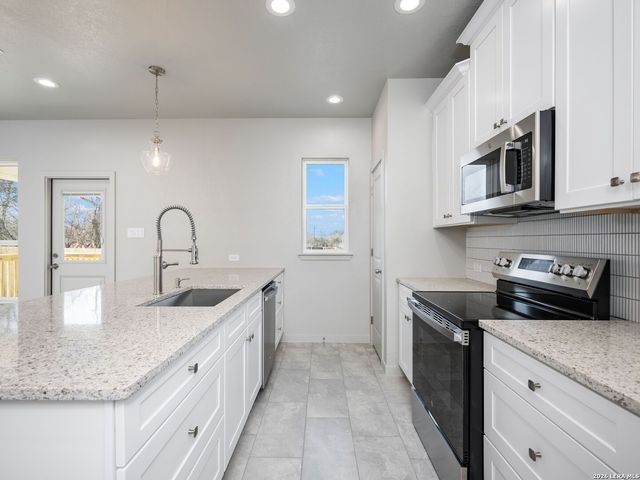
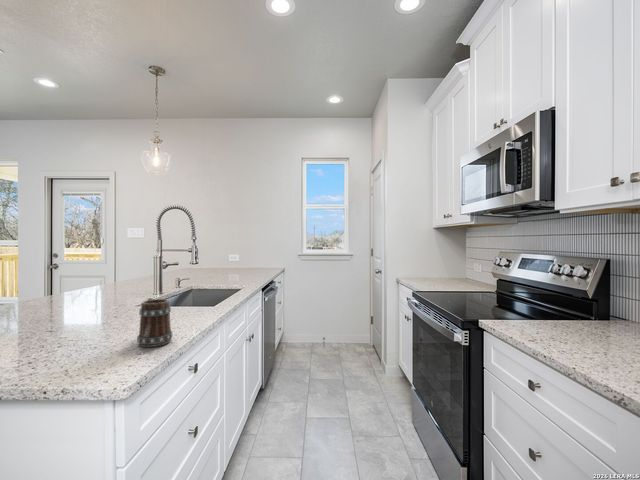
+ mug [136,297,174,348]
